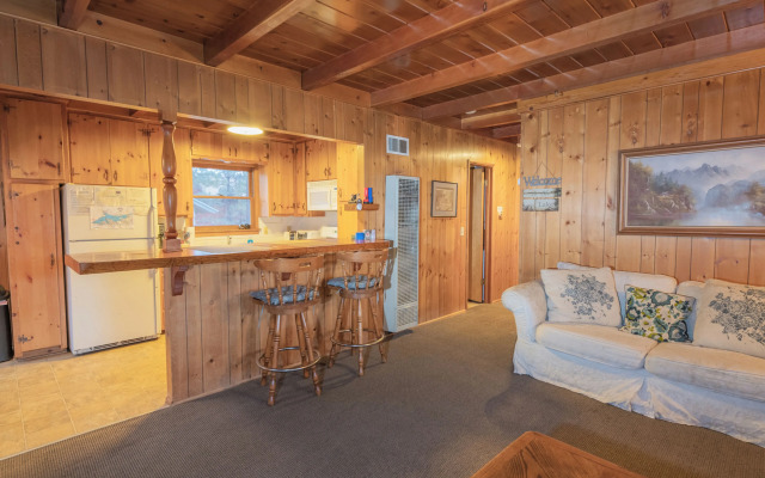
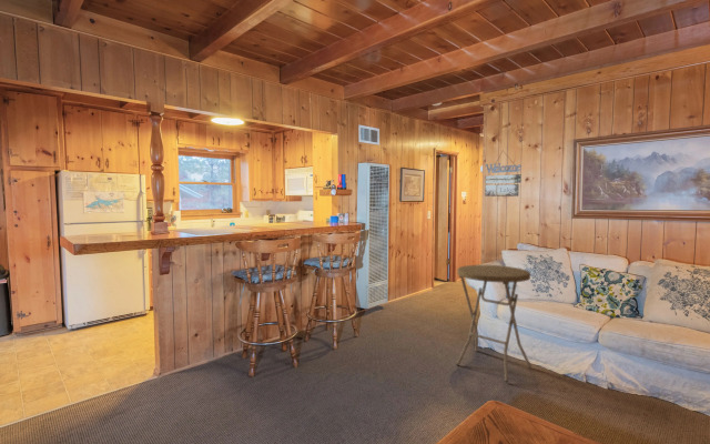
+ side table [456,264,532,383]
